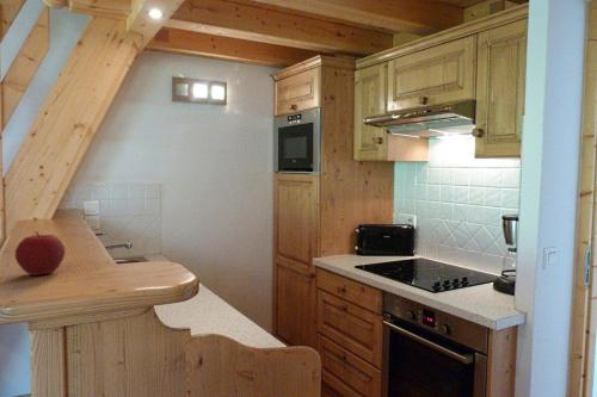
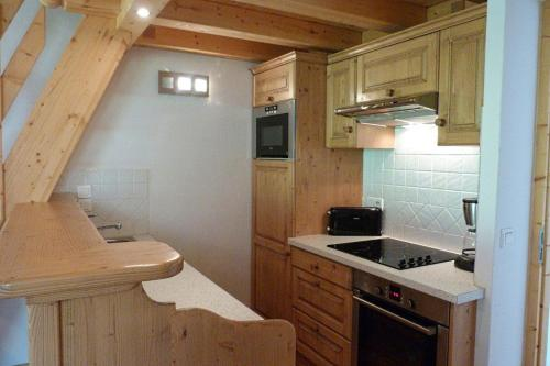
- apple [14,230,67,277]
